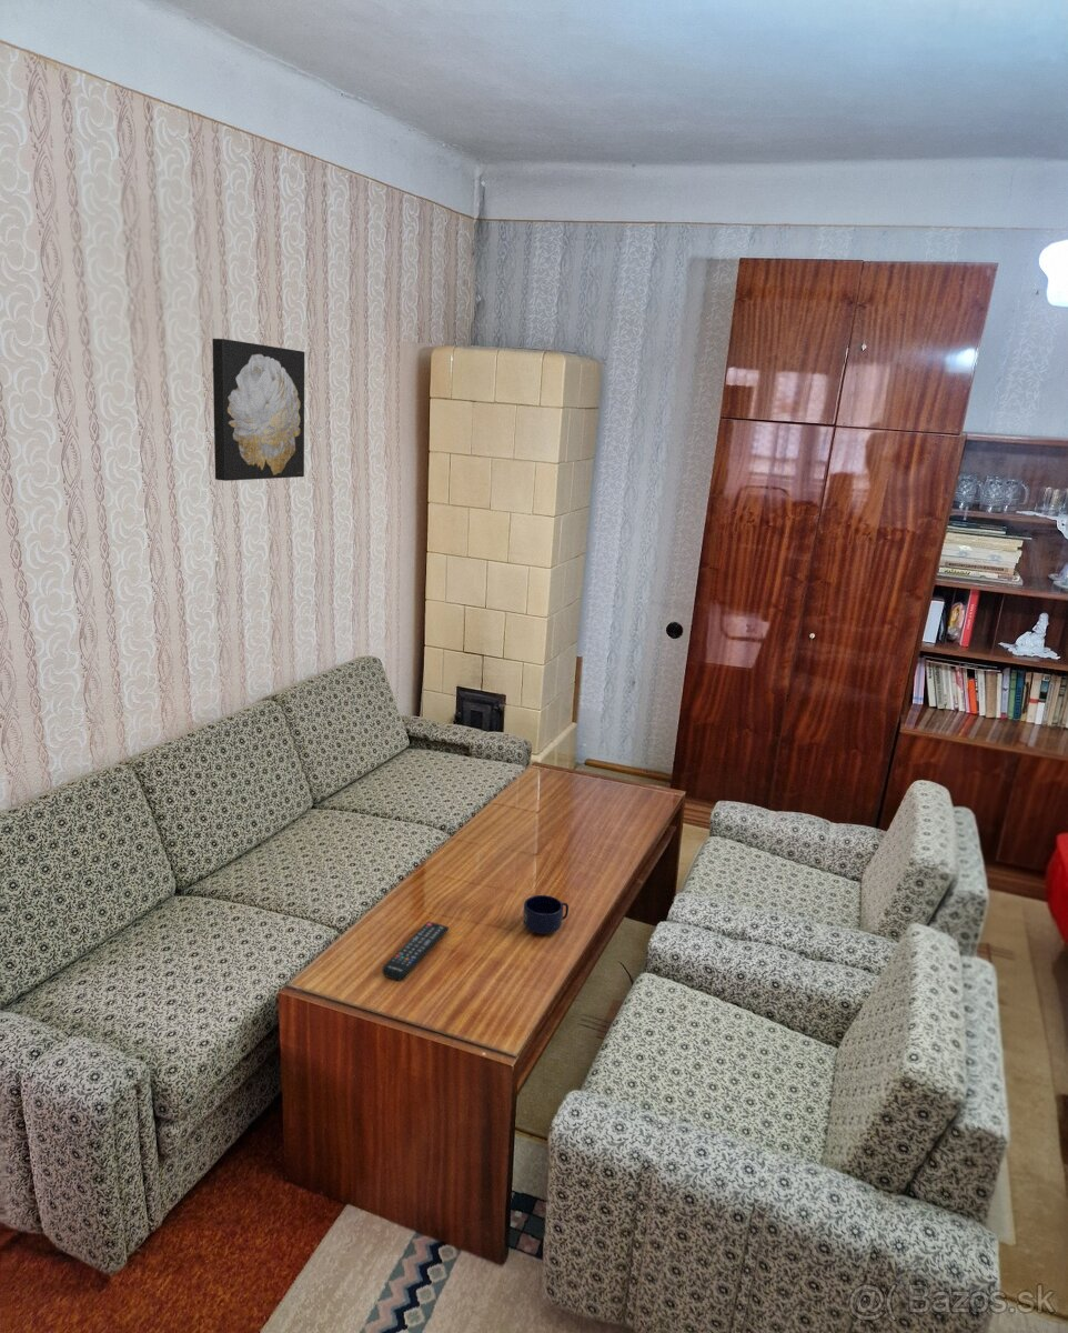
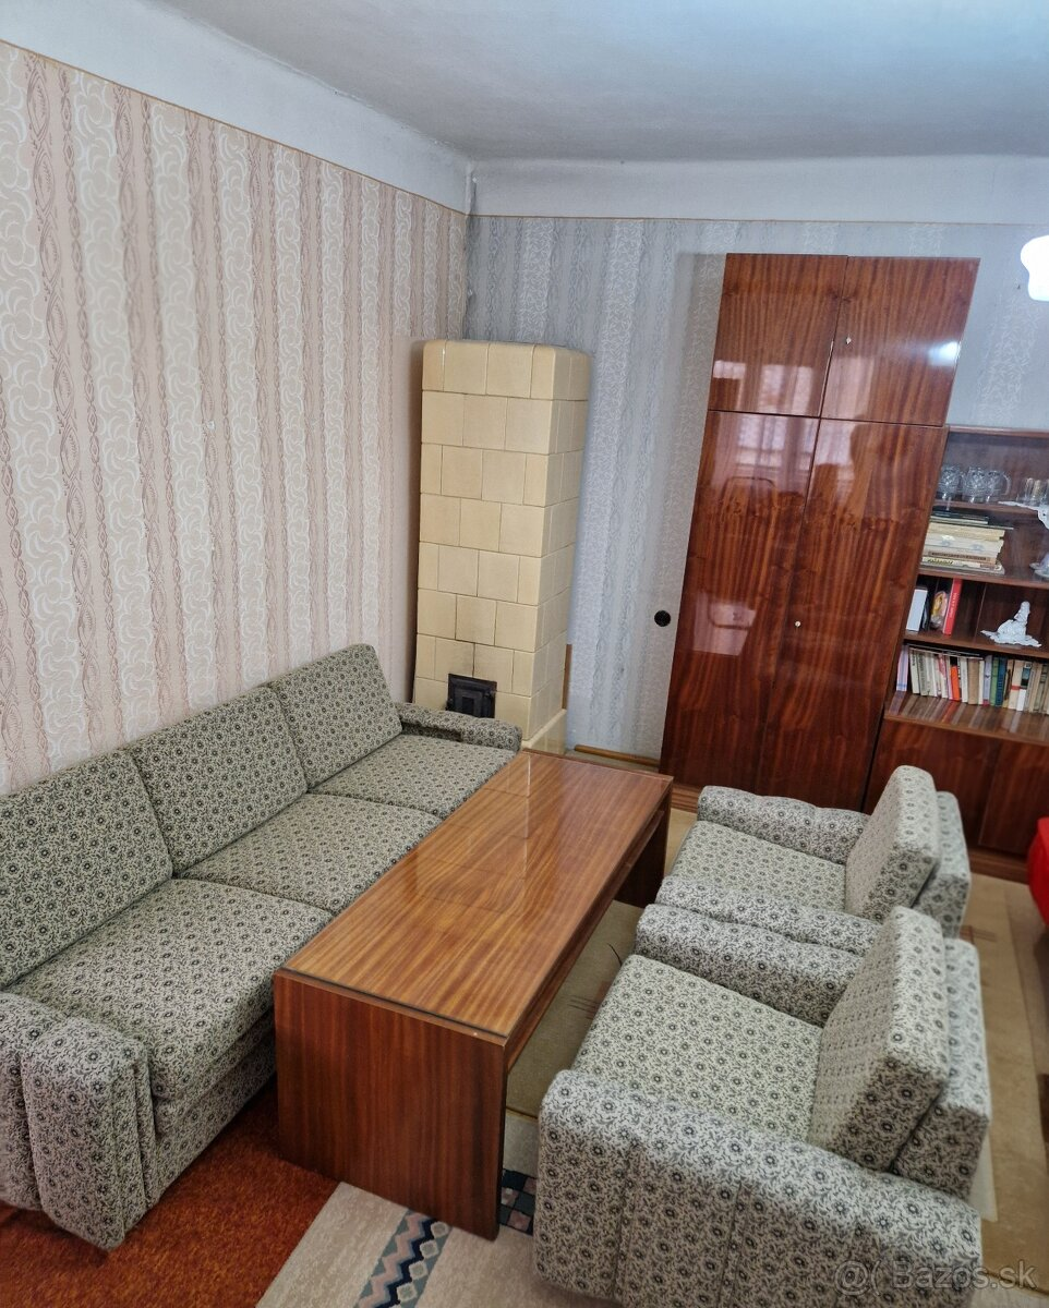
- wall art [211,338,305,482]
- remote control [381,921,450,981]
- mug [522,894,570,934]
